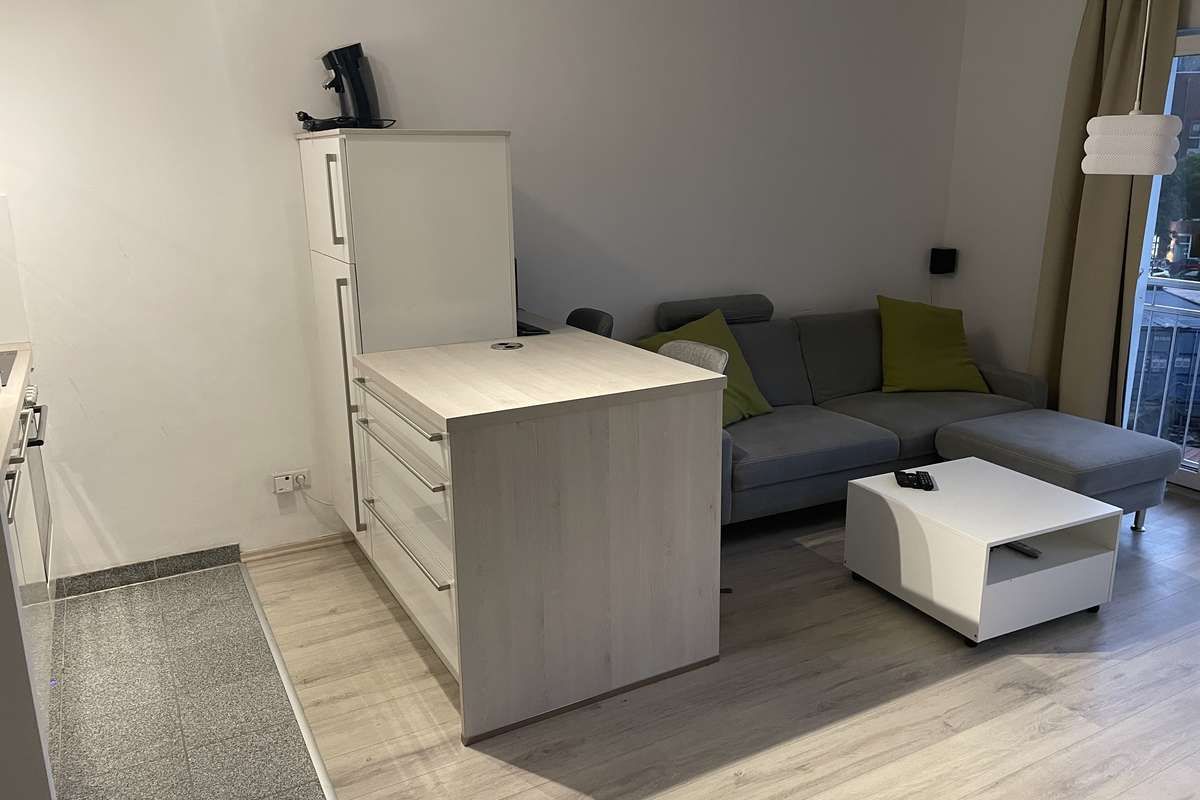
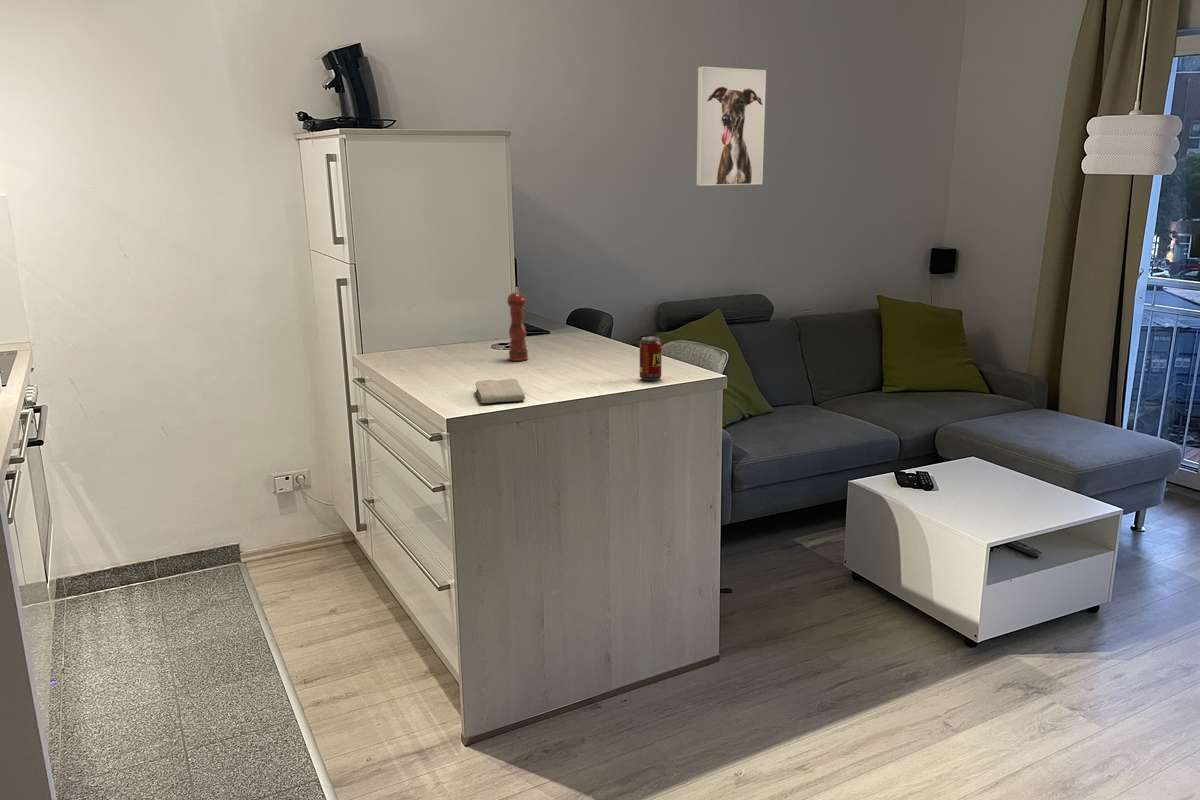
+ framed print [695,66,767,187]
+ beverage can [639,336,663,382]
+ washcloth [474,378,526,404]
+ pepper mill [506,286,529,362]
